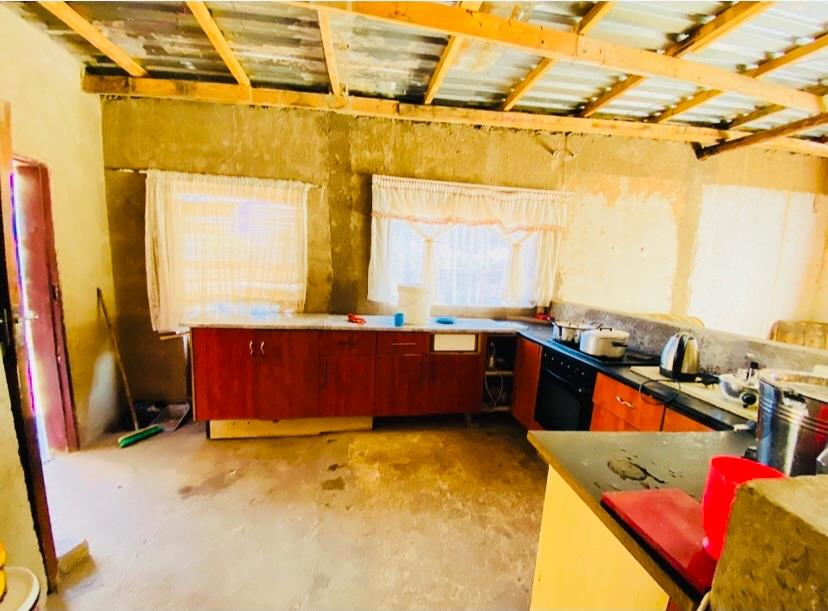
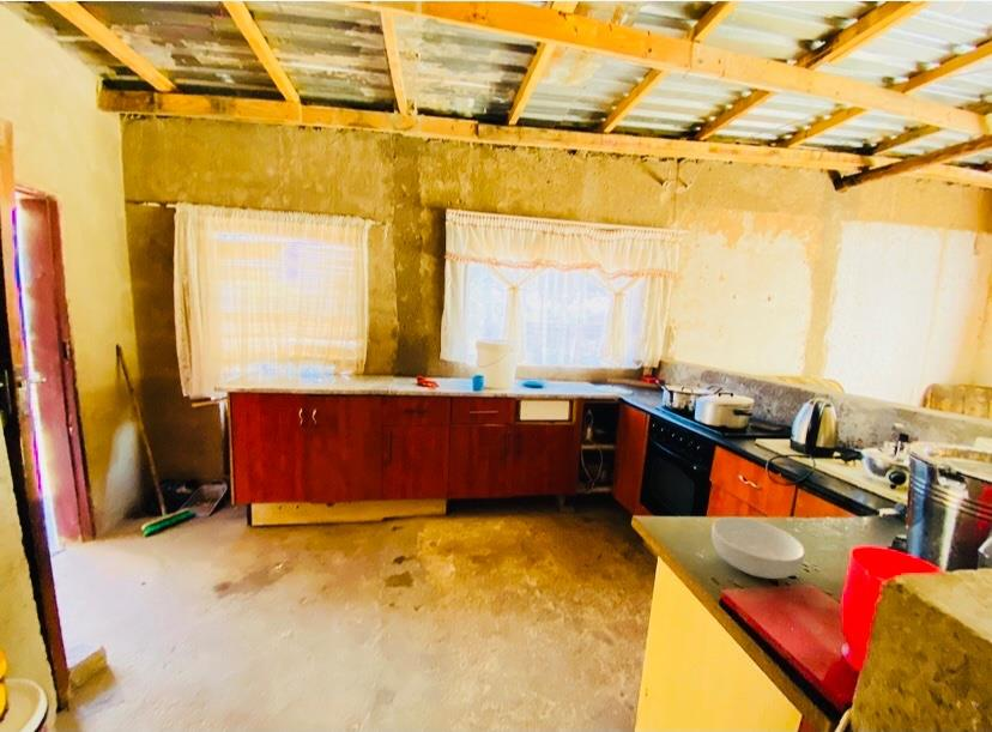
+ cereal bowl [710,516,806,580]
